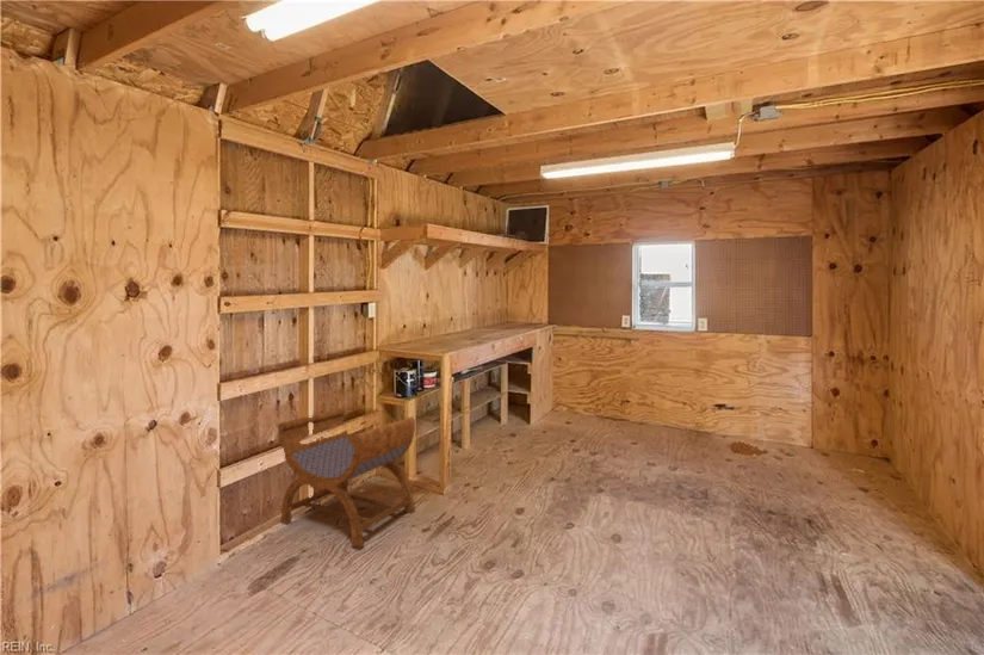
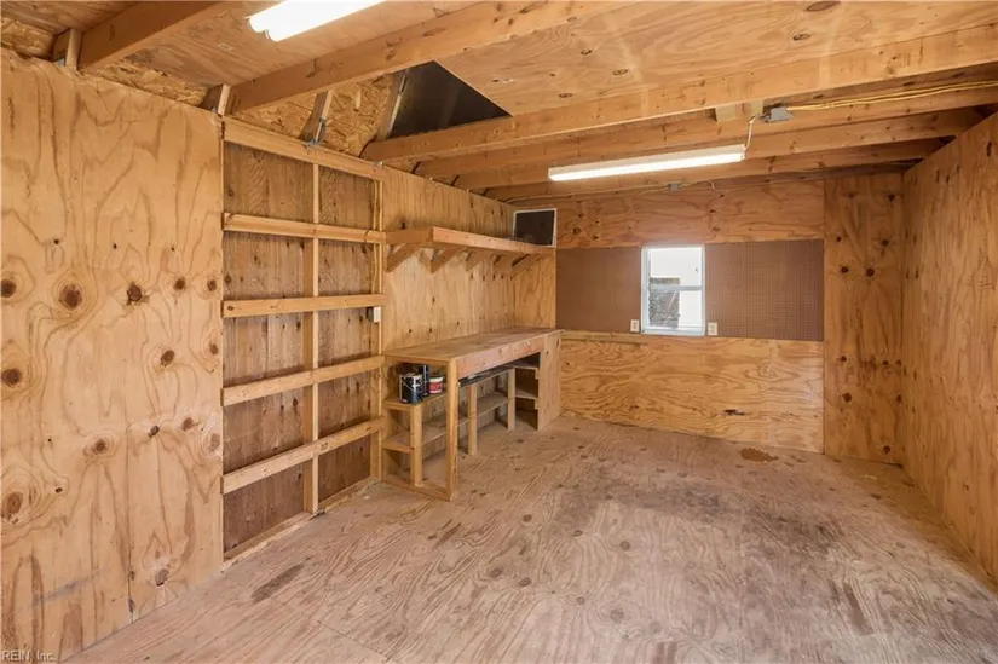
- stool [277,407,416,548]
